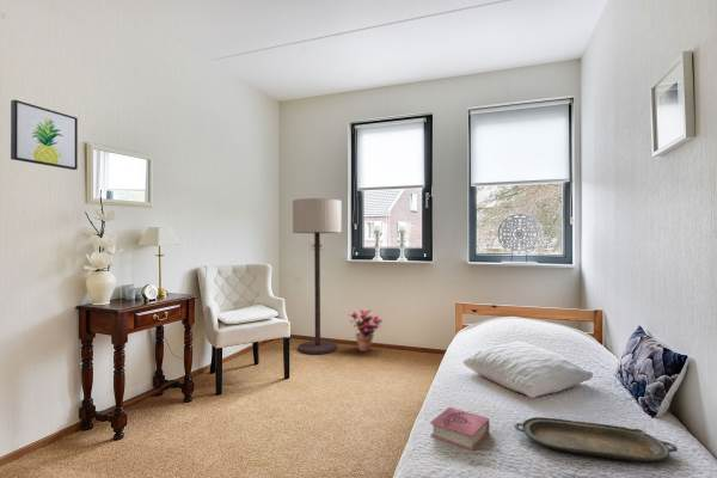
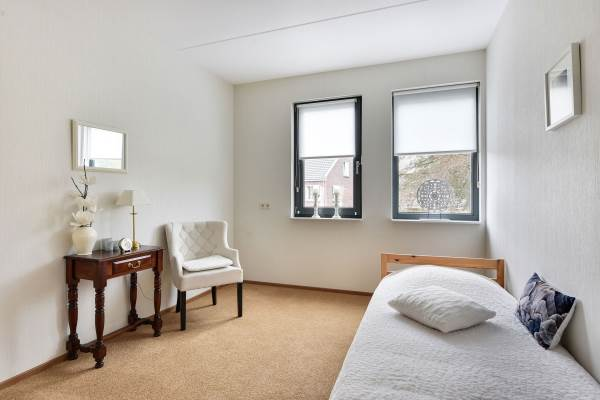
- wall art [10,99,79,171]
- serving tray [513,416,679,464]
- book [429,406,491,453]
- floor lamp [292,197,343,355]
- potted plant [347,310,384,353]
